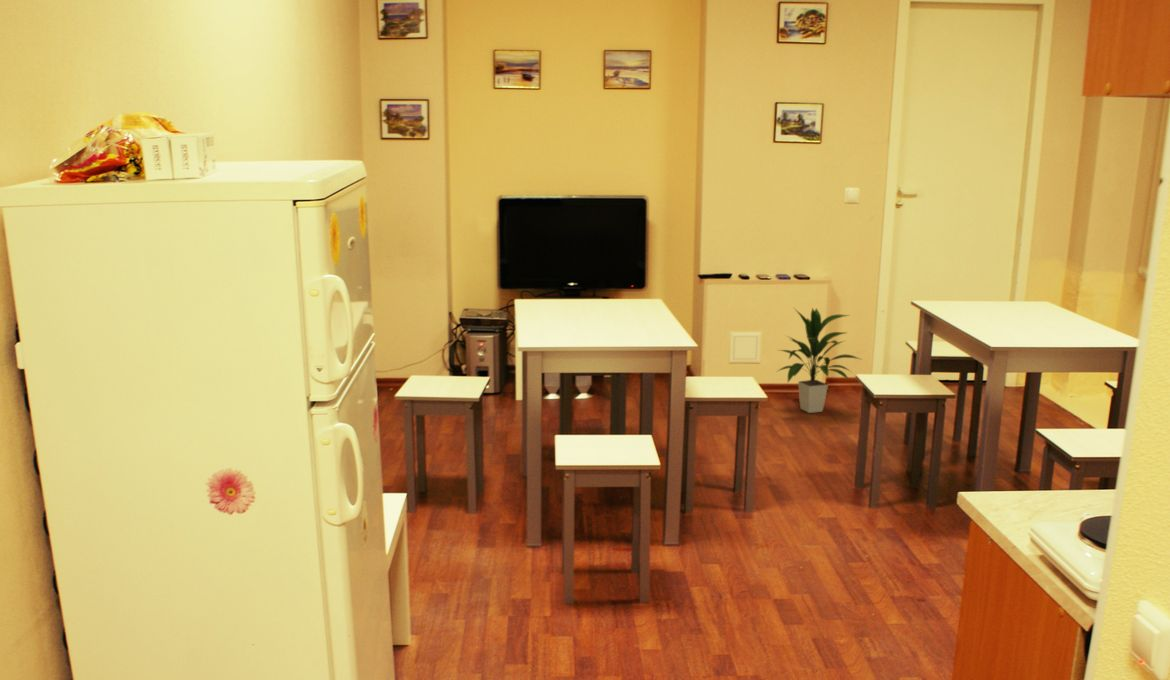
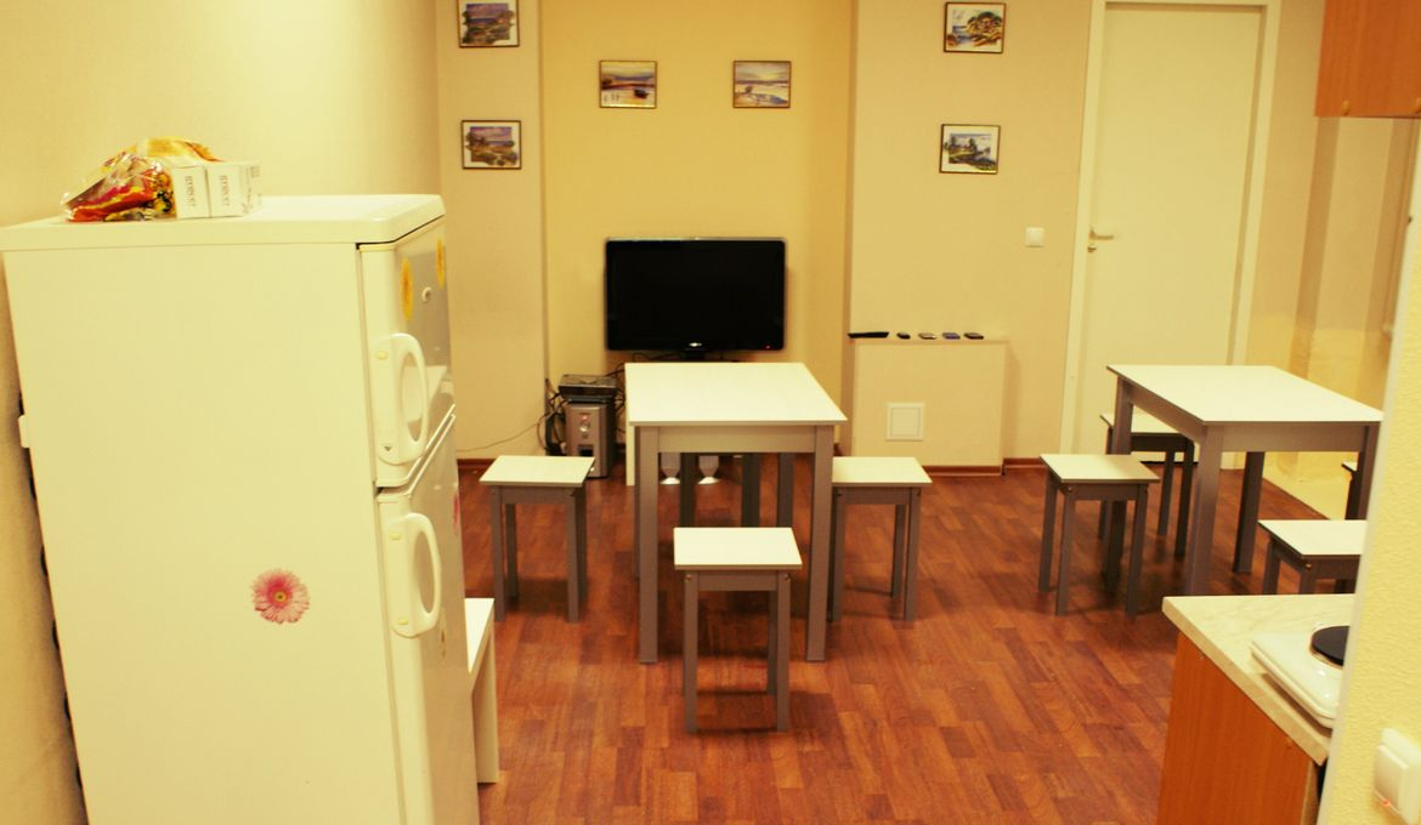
- indoor plant [776,307,864,414]
